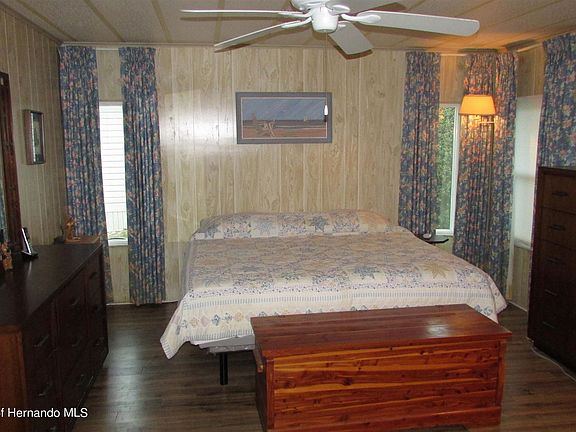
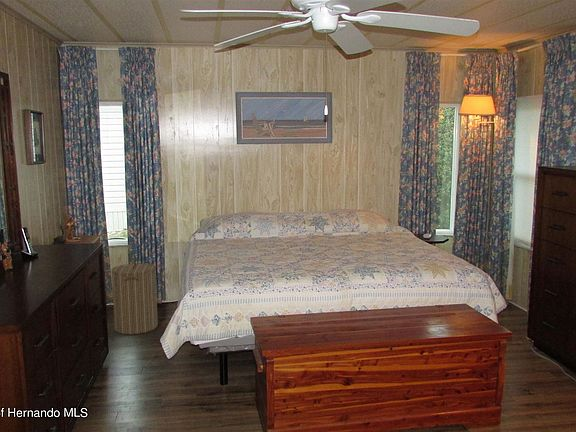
+ laundry hamper [110,257,159,335]
